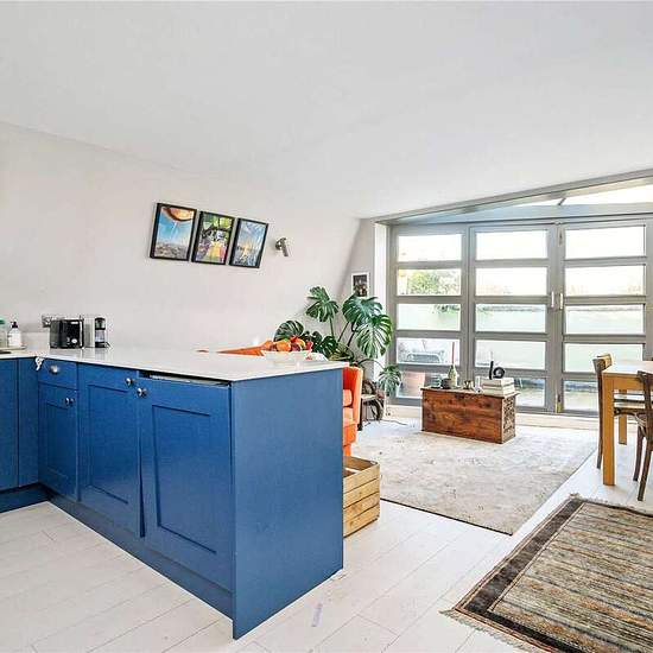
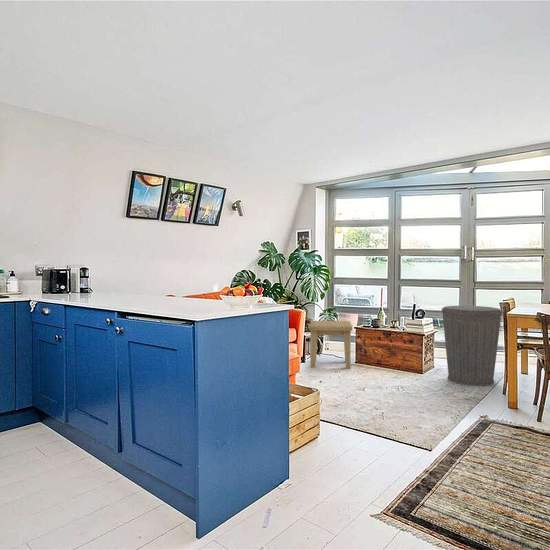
+ trash can [441,305,503,387]
+ side table [308,320,353,370]
